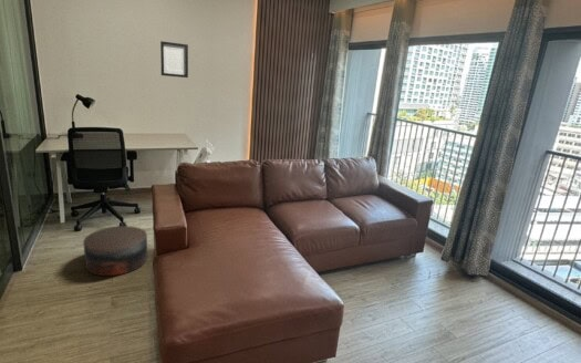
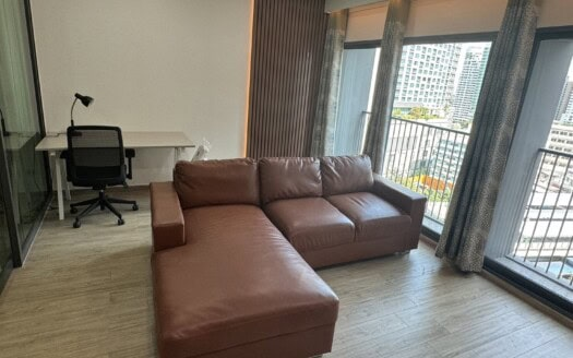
- stool [82,225,148,277]
- picture frame [159,40,189,79]
